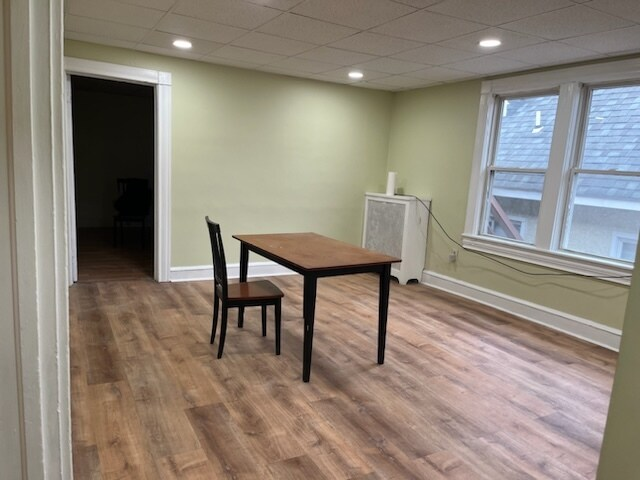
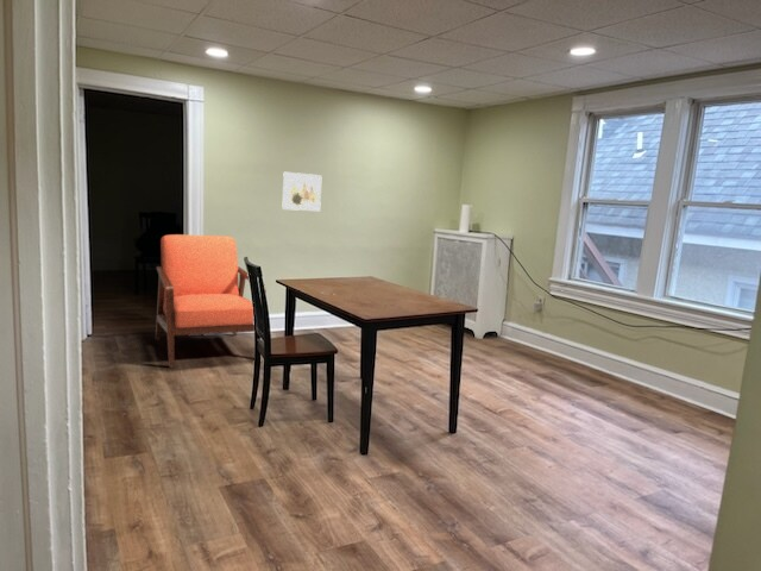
+ chair [155,233,268,368]
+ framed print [281,171,323,212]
